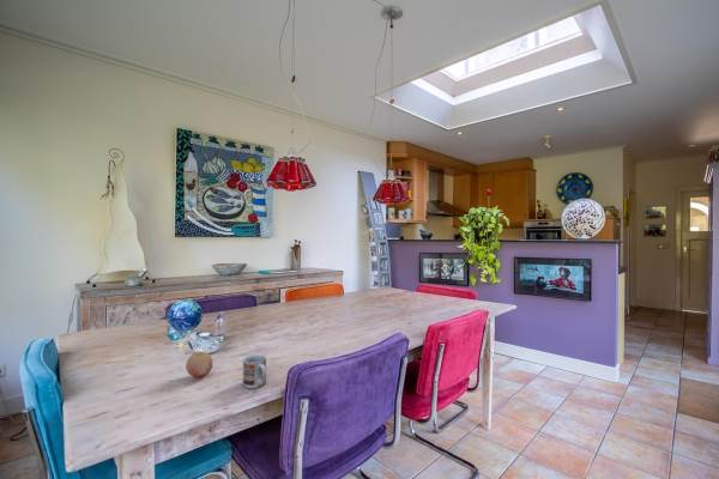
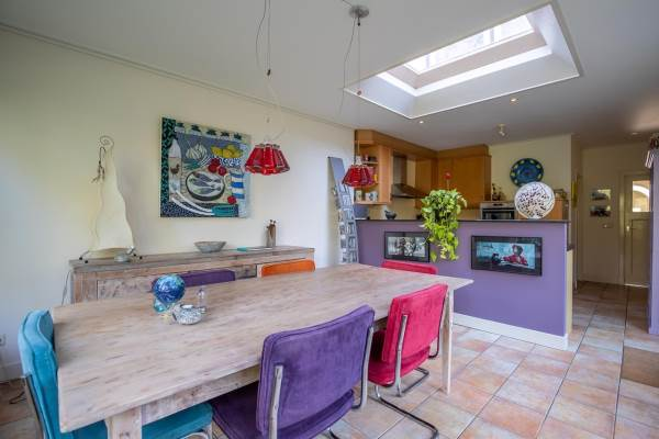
- fruit [185,351,213,378]
- cup [242,354,267,389]
